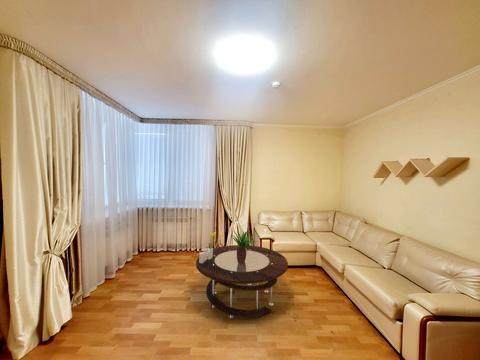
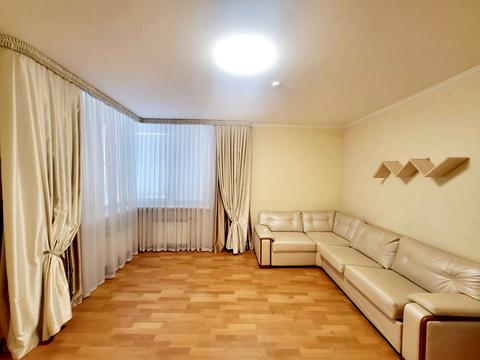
- bouquet [198,231,217,263]
- coffee table [195,244,289,319]
- potted plant [231,229,257,264]
